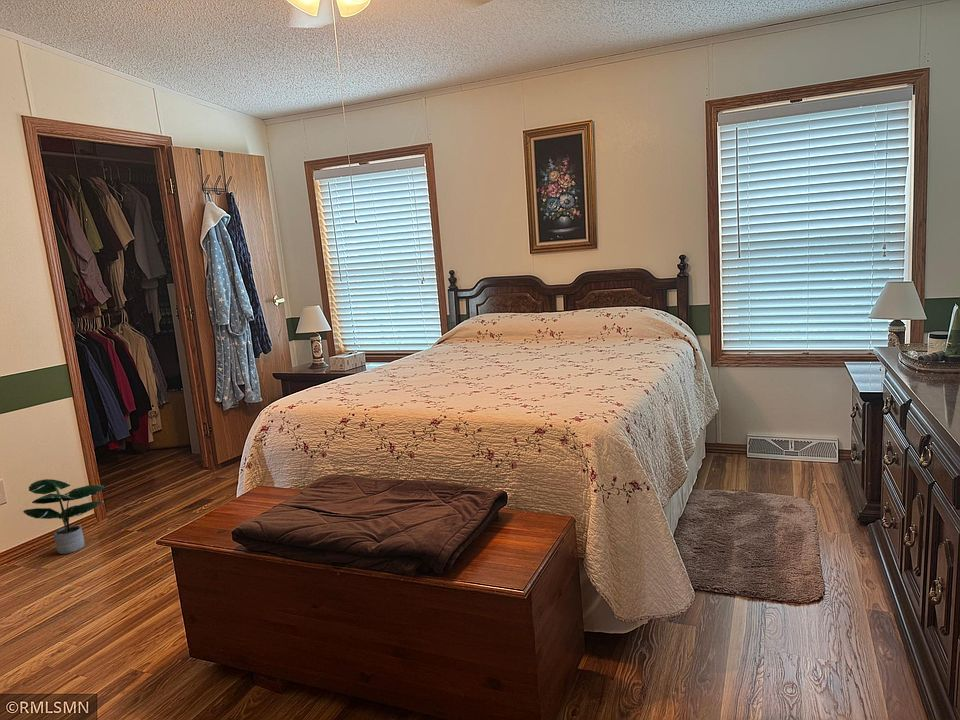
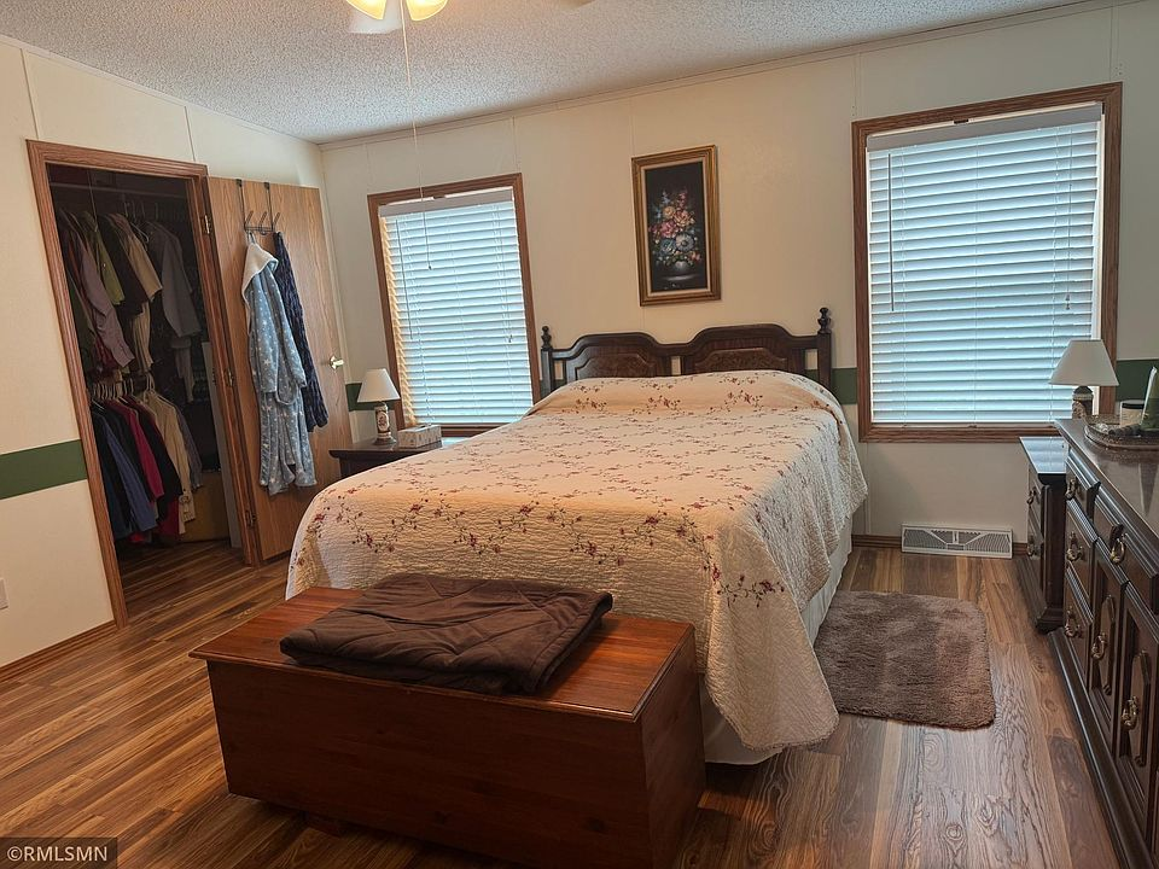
- potted plant [22,478,105,555]
